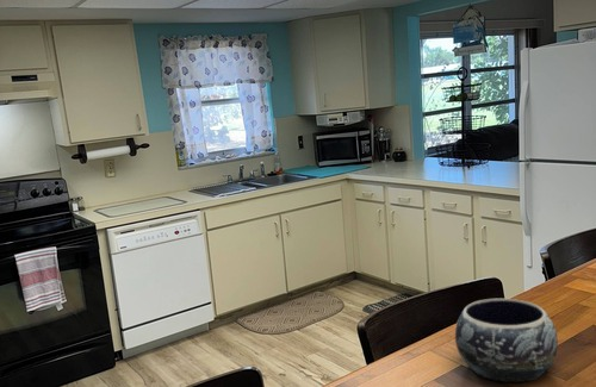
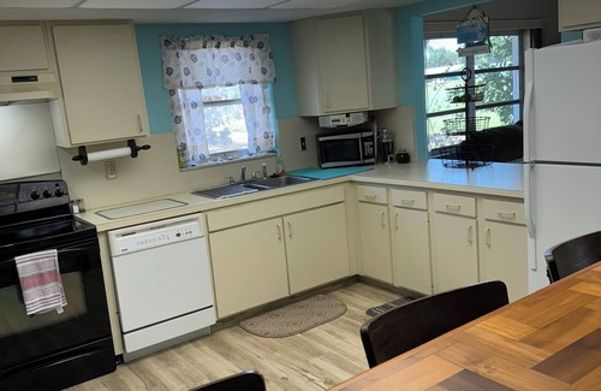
- decorative bowl [454,298,559,383]
